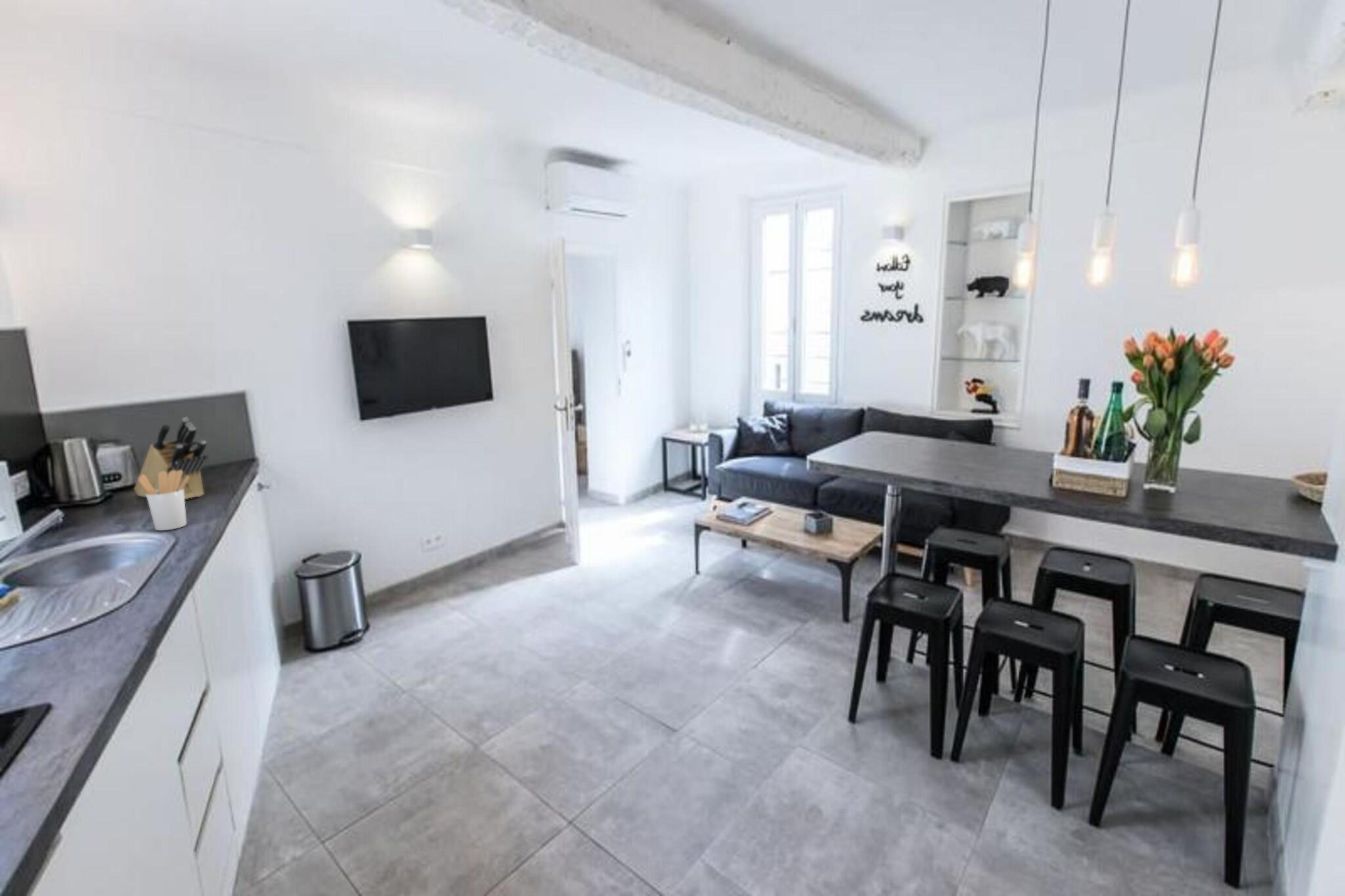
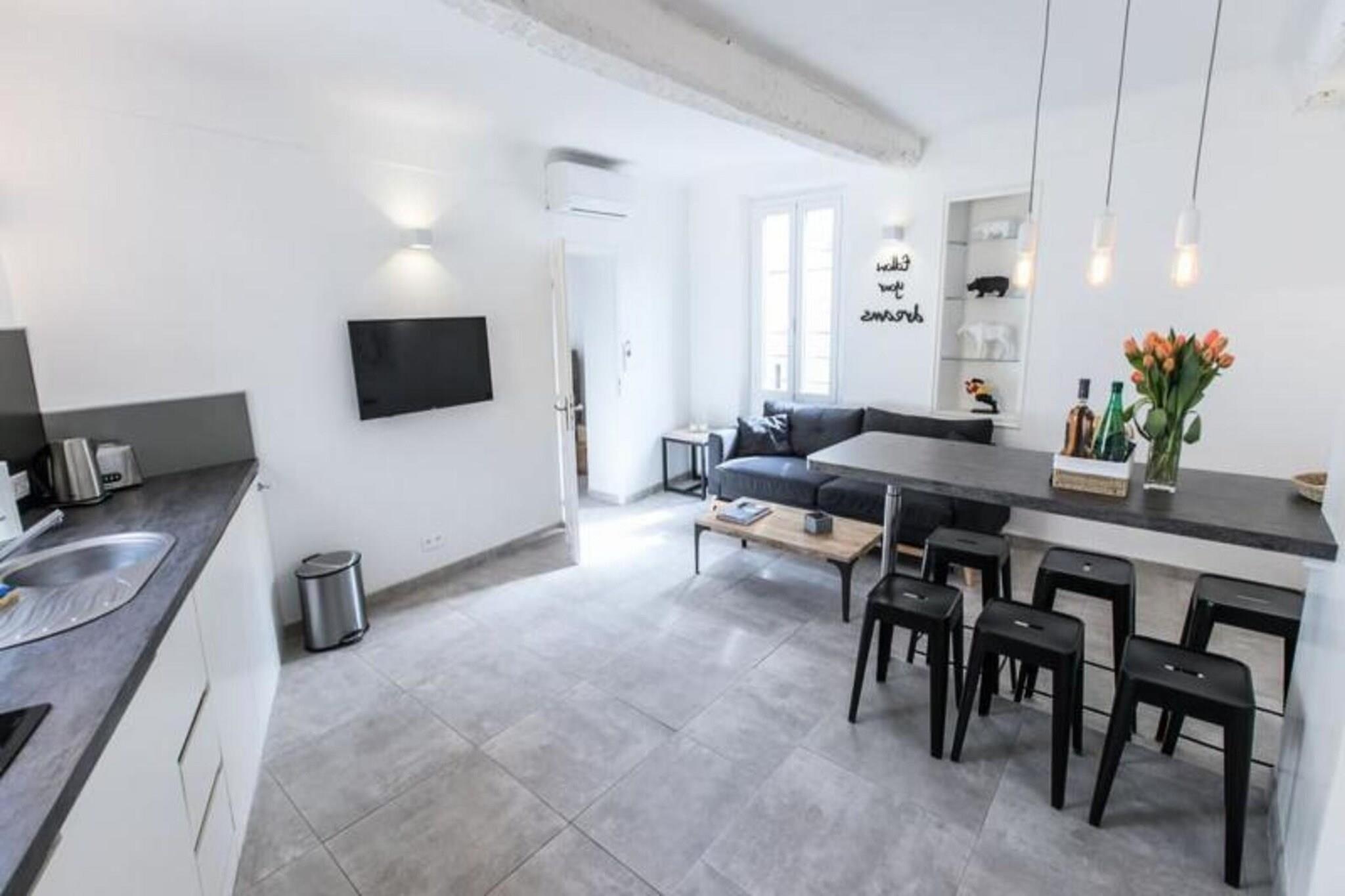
- knife block [133,417,209,500]
- utensil holder [138,470,189,531]
